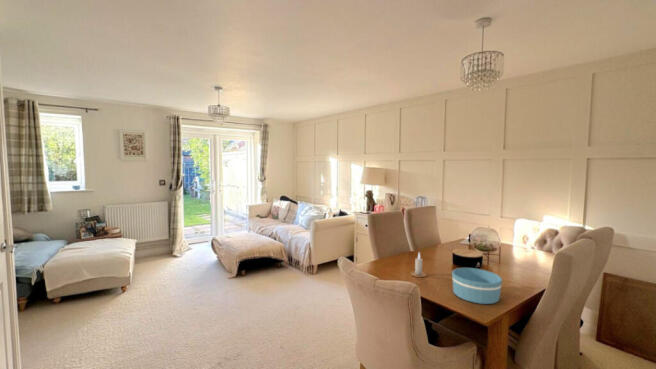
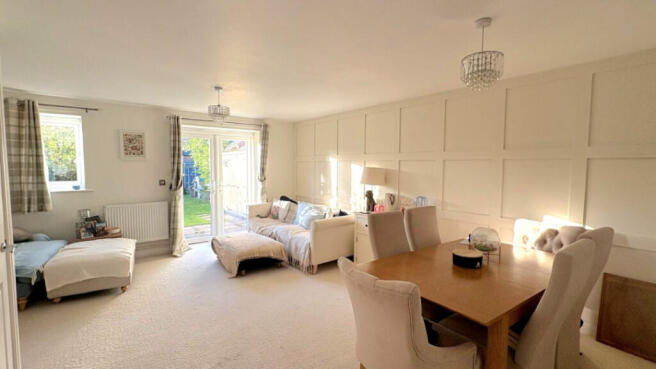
- bowl [451,267,503,305]
- candle [409,251,428,278]
